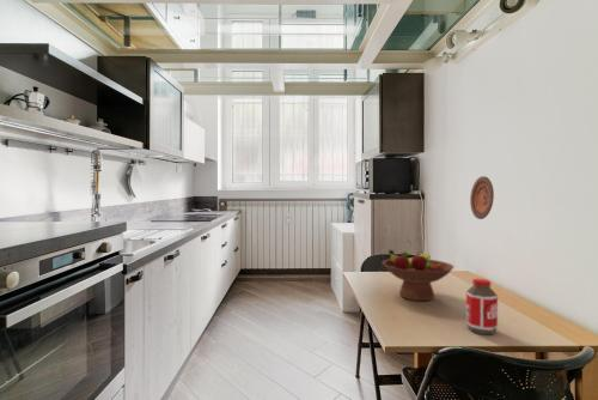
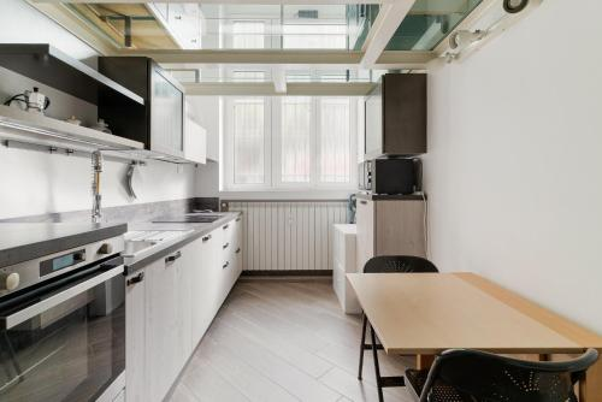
- fruit bowl [382,249,454,302]
- bottle [465,278,499,335]
- decorative plate [469,175,495,220]
